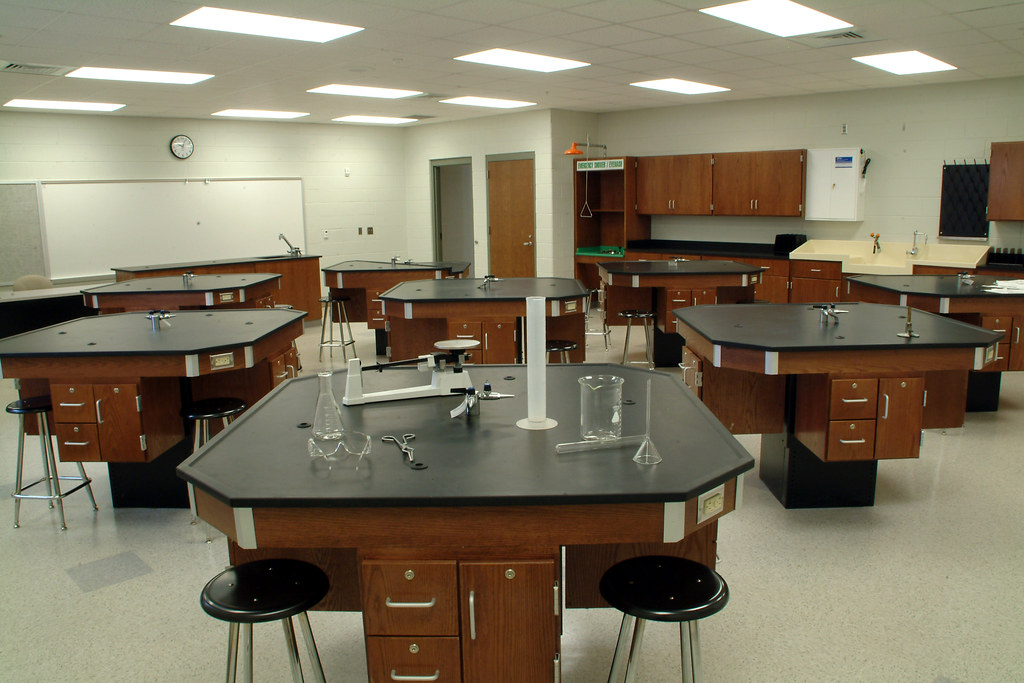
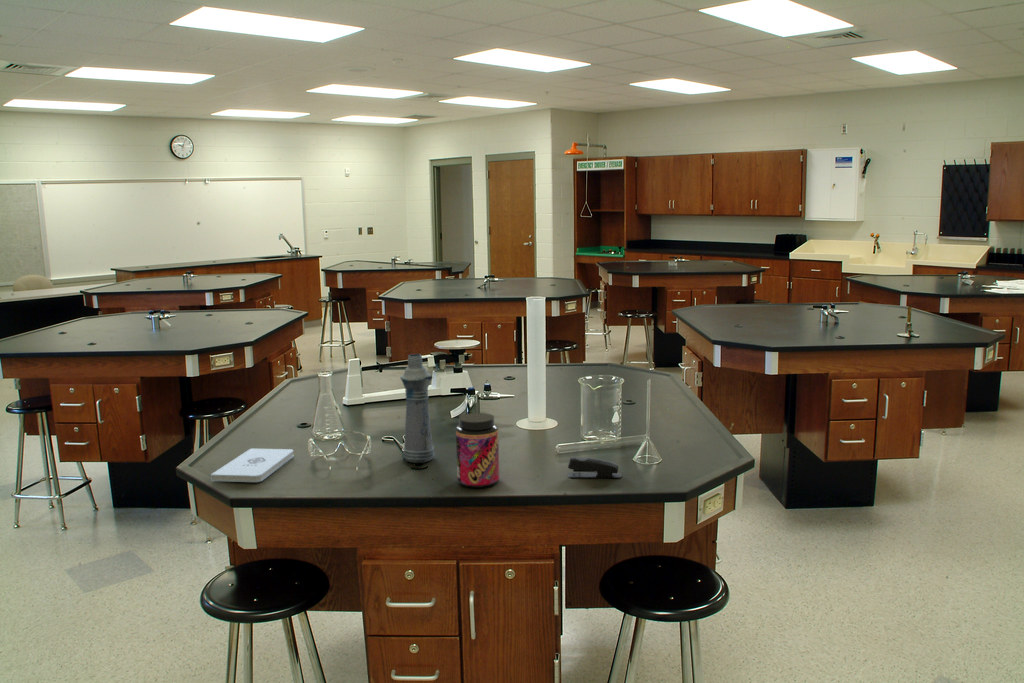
+ bottle [399,353,435,464]
+ jar [455,412,500,489]
+ notepad [210,447,295,483]
+ stapler [567,456,622,479]
